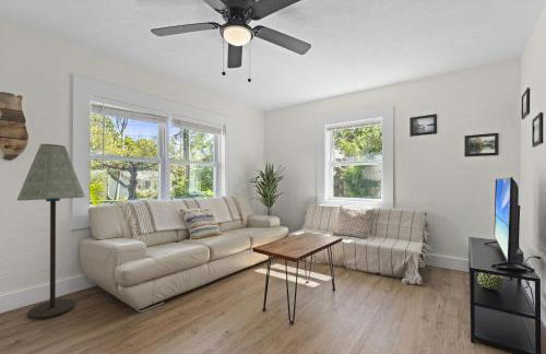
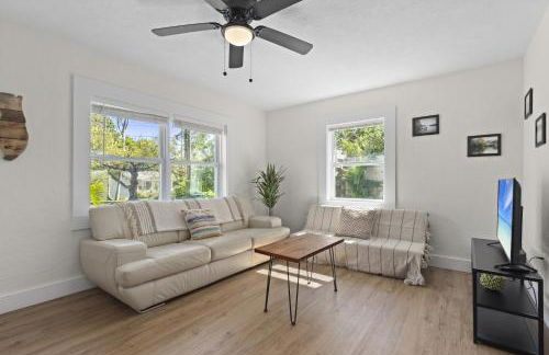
- floor lamp [16,143,86,321]
